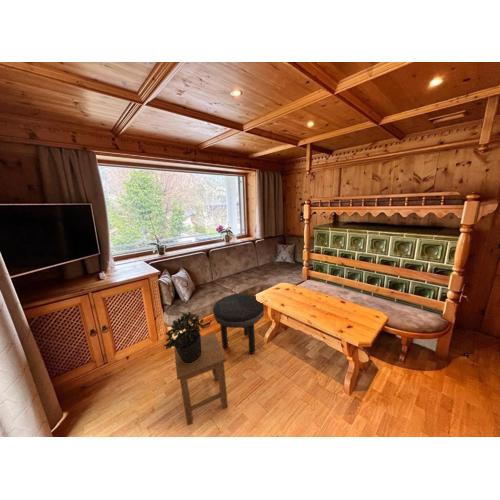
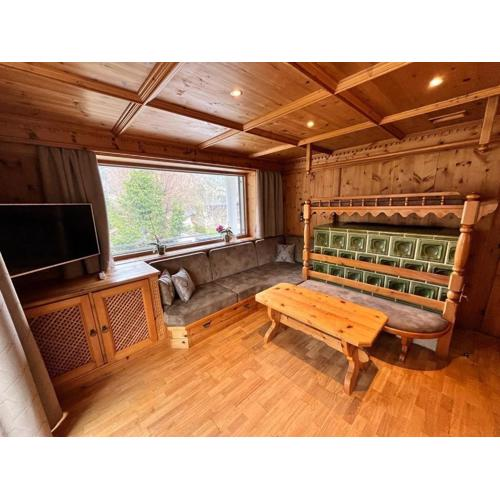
- side table [212,293,265,355]
- stool [173,331,229,427]
- potted plant [162,311,210,363]
